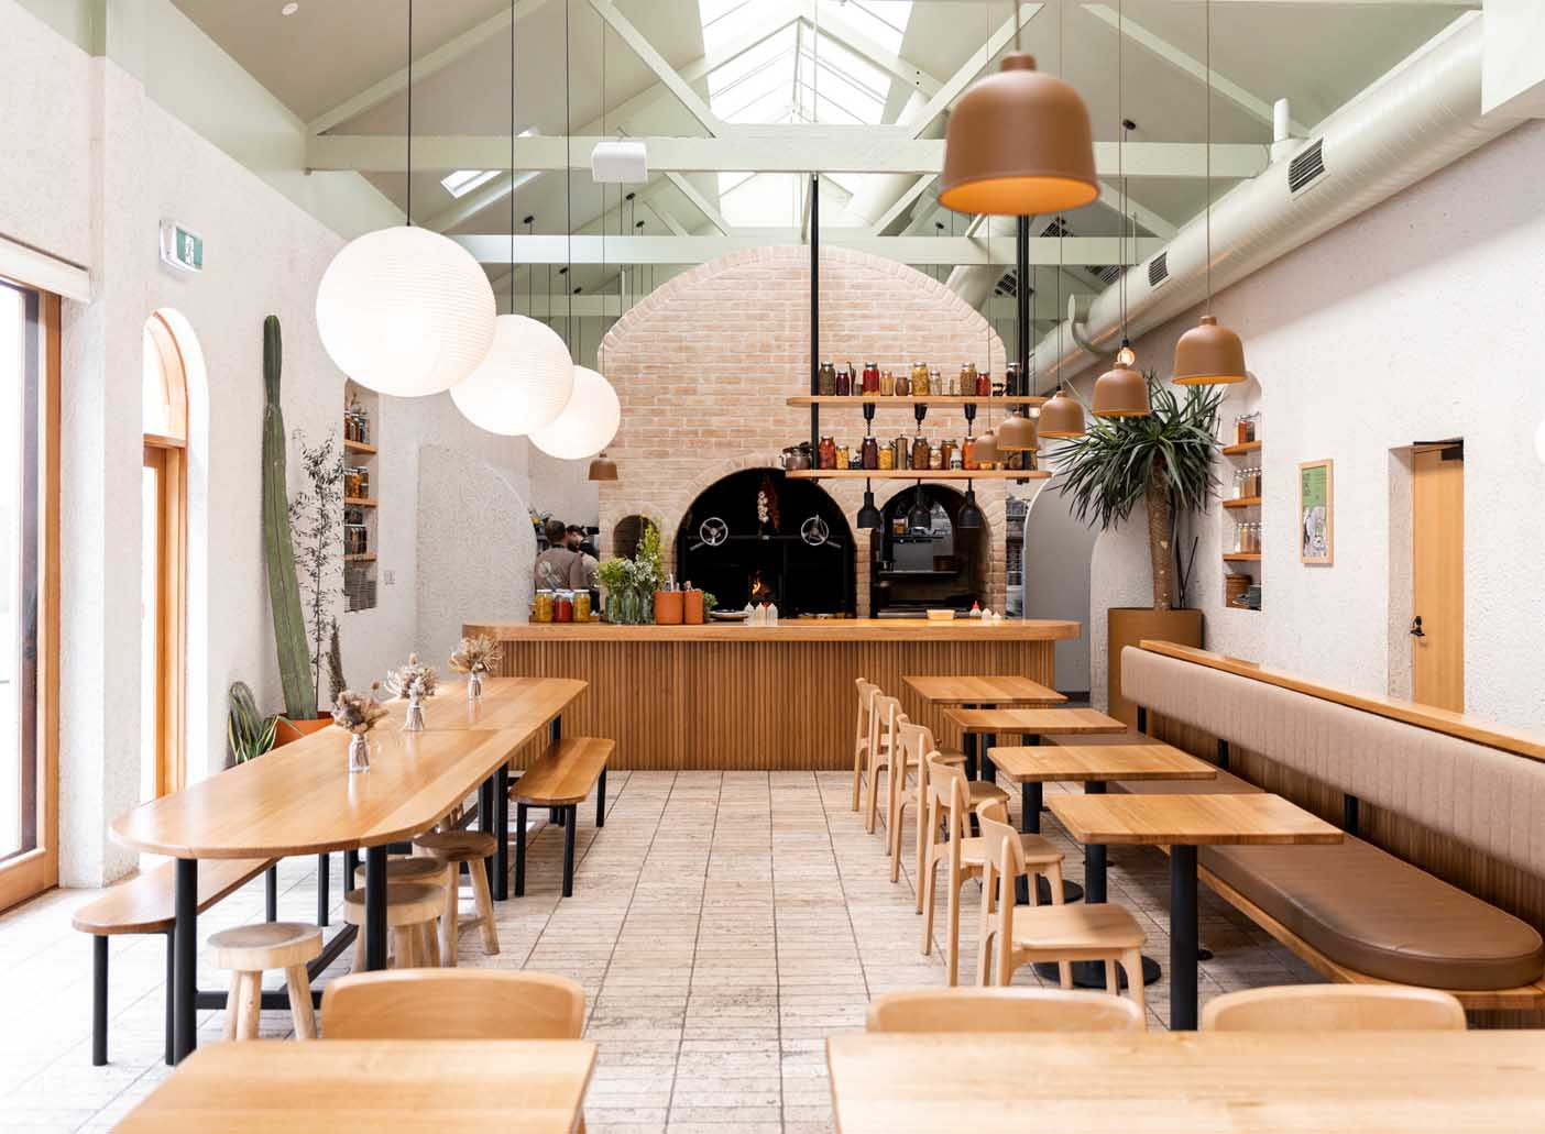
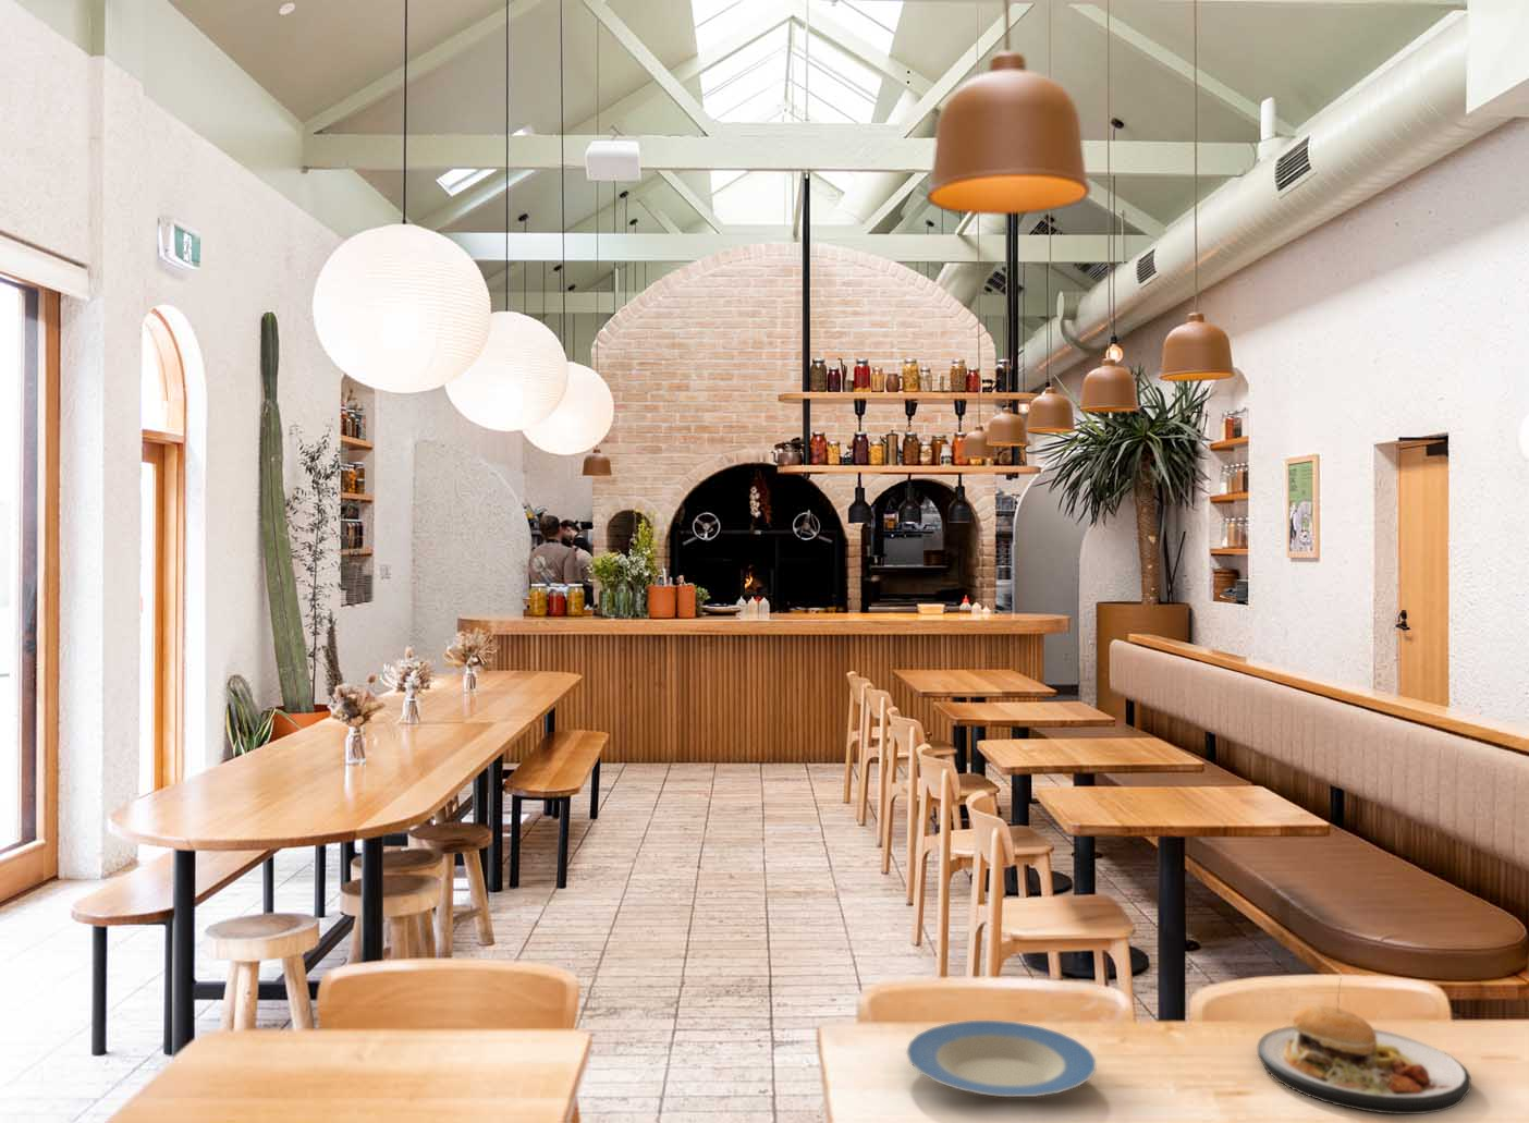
+ plate [905,1020,1097,1098]
+ plate [1257,977,1472,1116]
